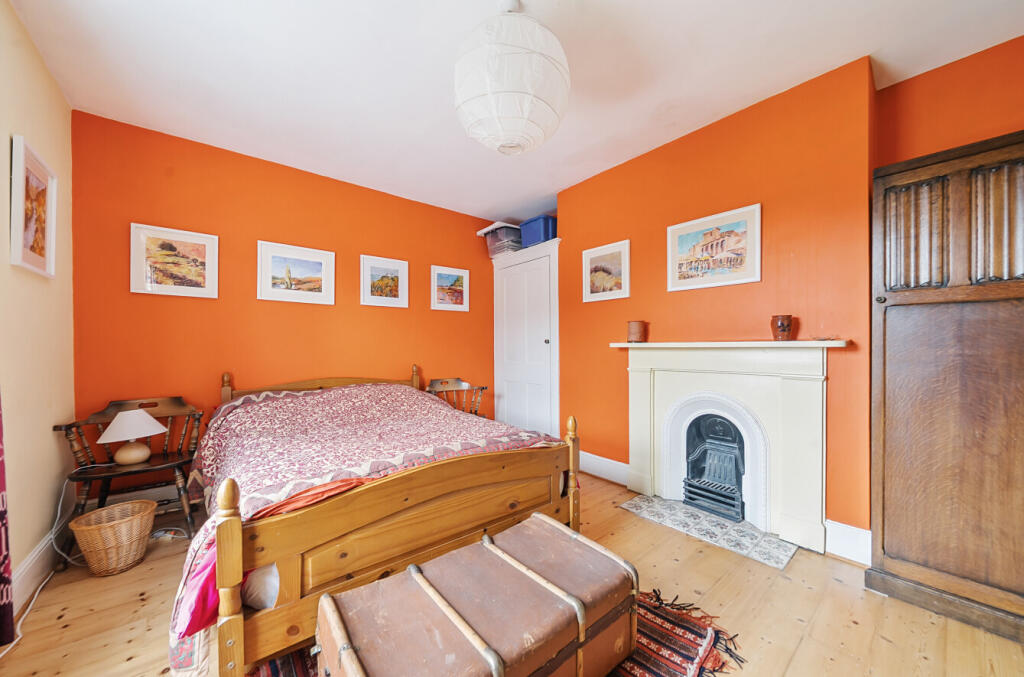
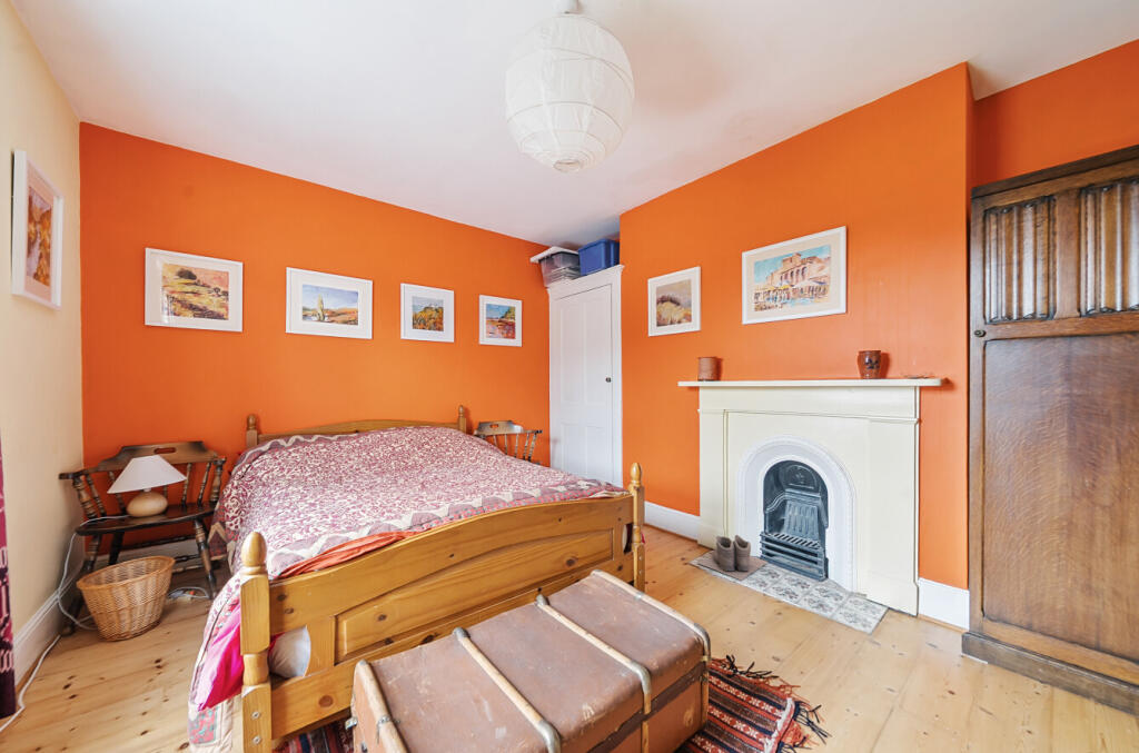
+ boots [697,534,769,582]
